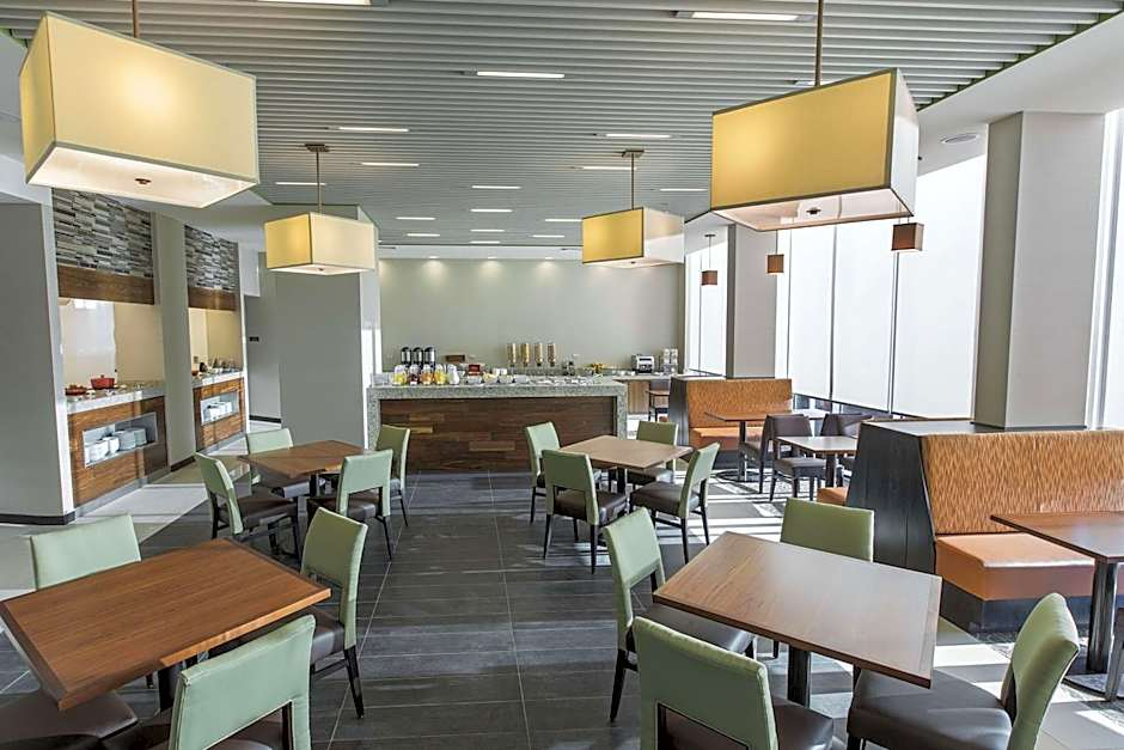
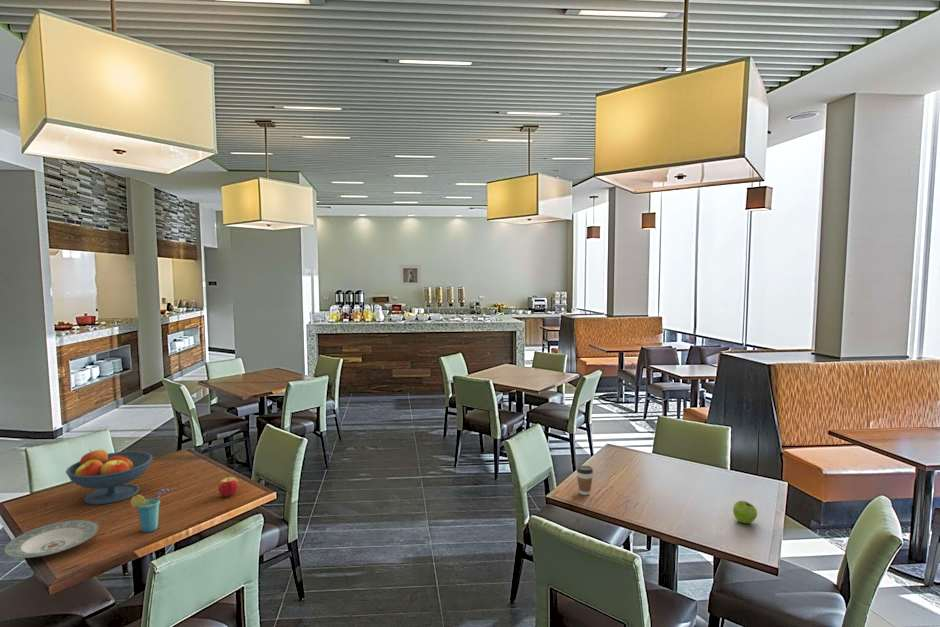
+ apple [217,474,239,497]
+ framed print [399,264,422,287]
+ fruit bowl [65,448,153,506]
+ cup [129,488,173,533]
+ plate [2,519,100,559]
+ coffee cup [576,465,594,496]
+ fruit [732,500,758,524]
